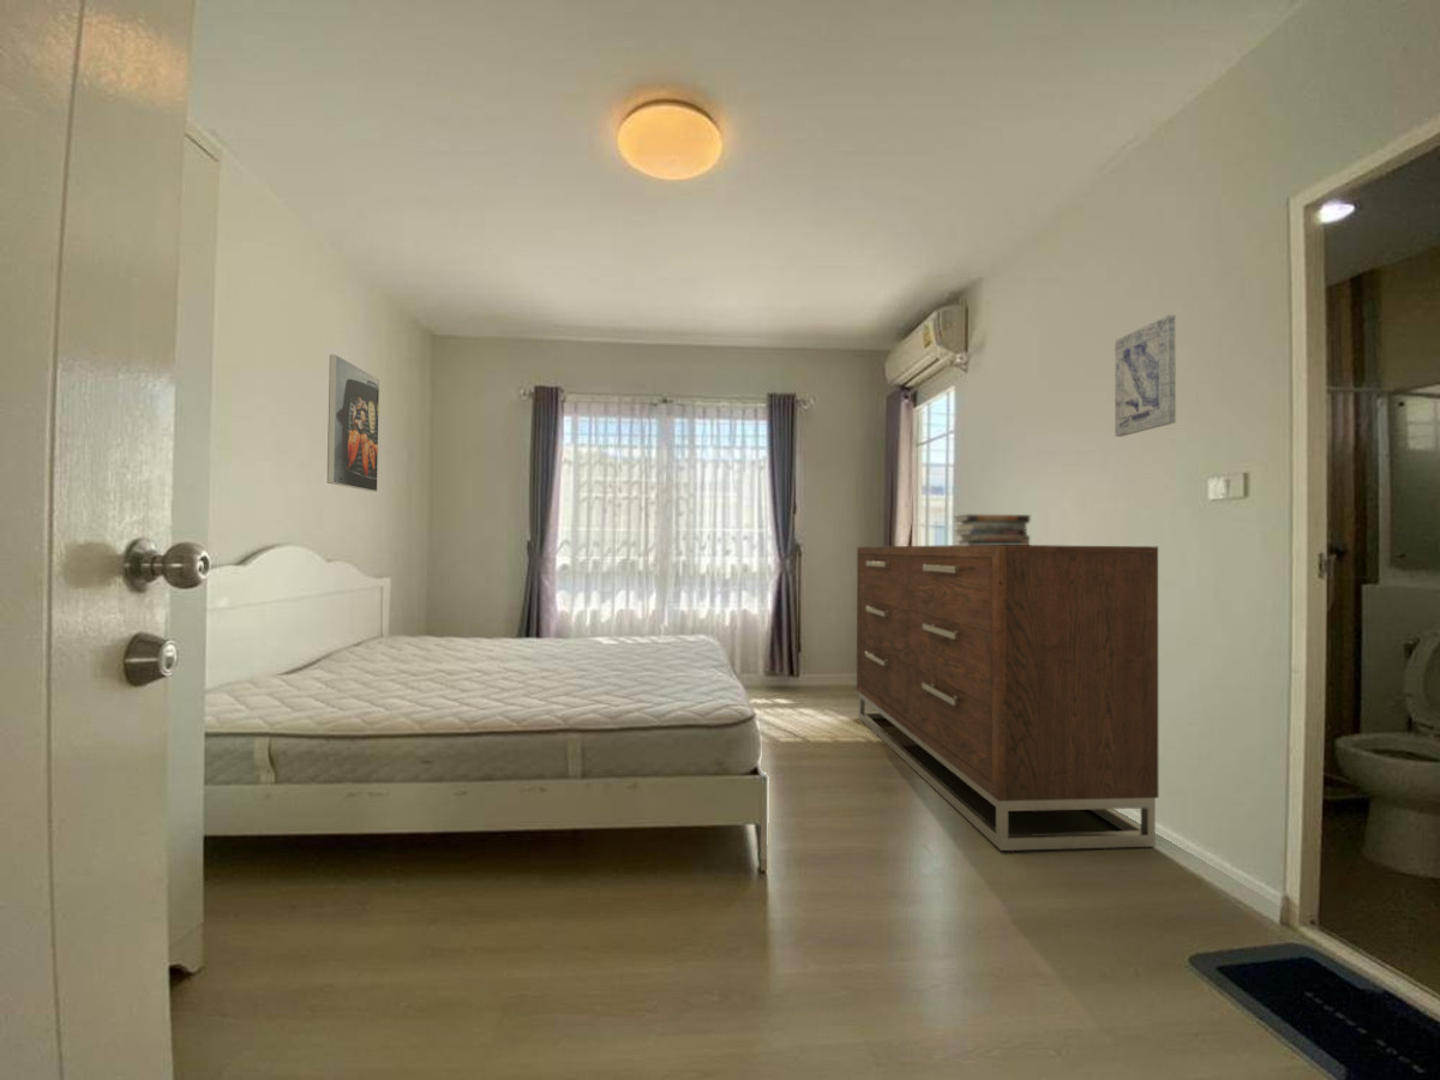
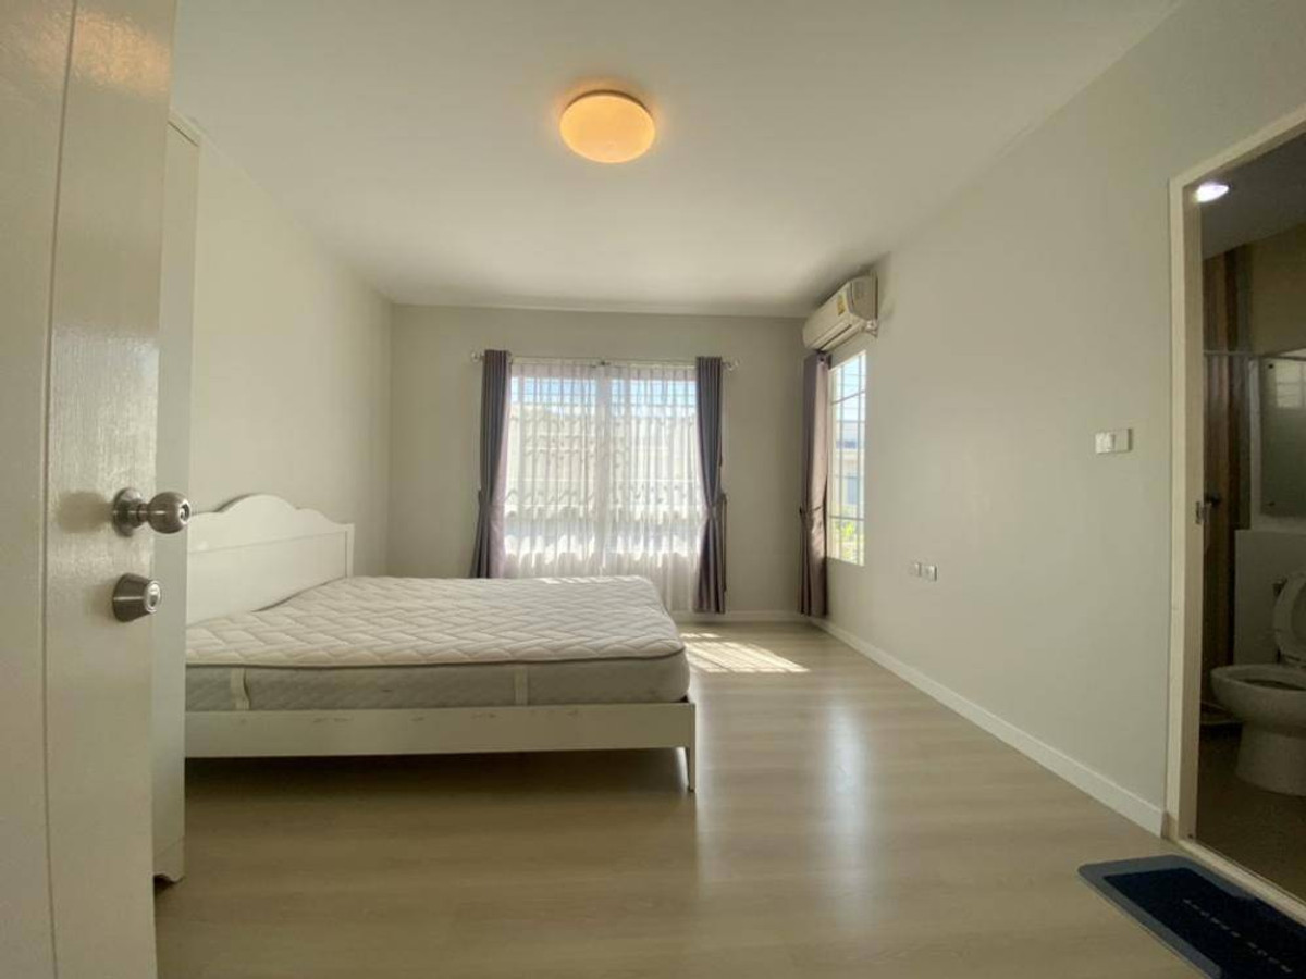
- dresser [856,544,1159,852]
- wall art [1114,313,1177,438]
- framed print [326,354,380,493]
- book stack [952,514,1031,545]
